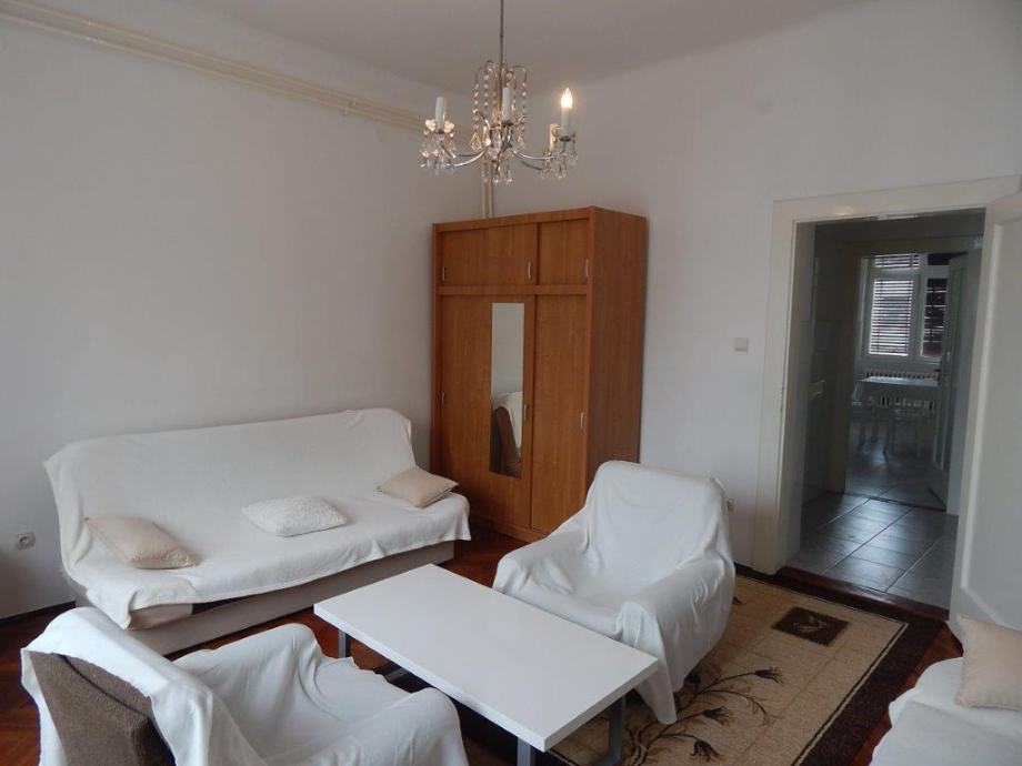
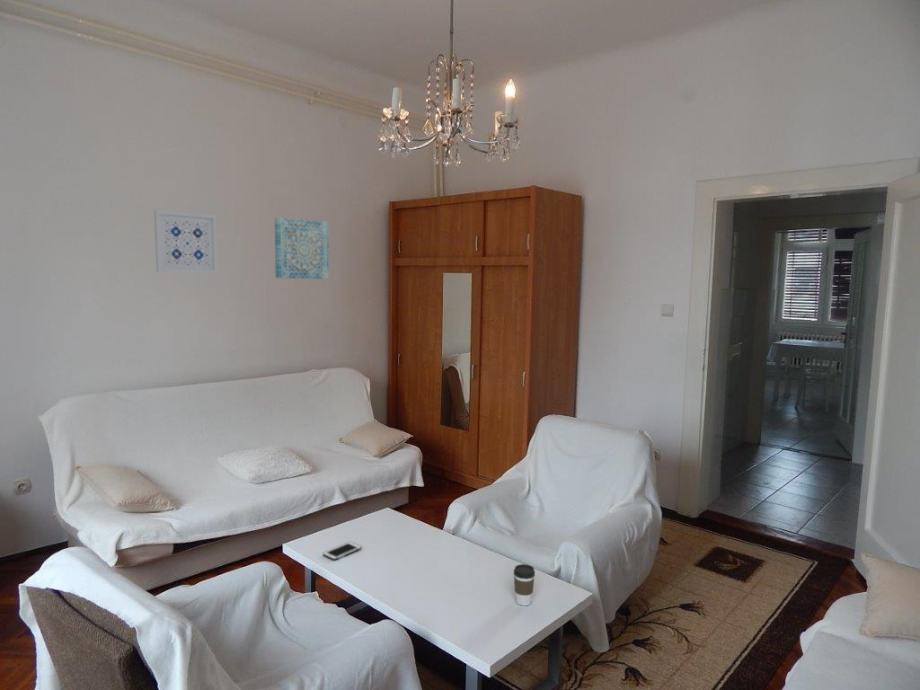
+ cell phone [322,541,363,561]
+ wall art [274,216,330,280]
+ coffee cup [513,563,536,607]
+ wall art [153,209,219,274]
